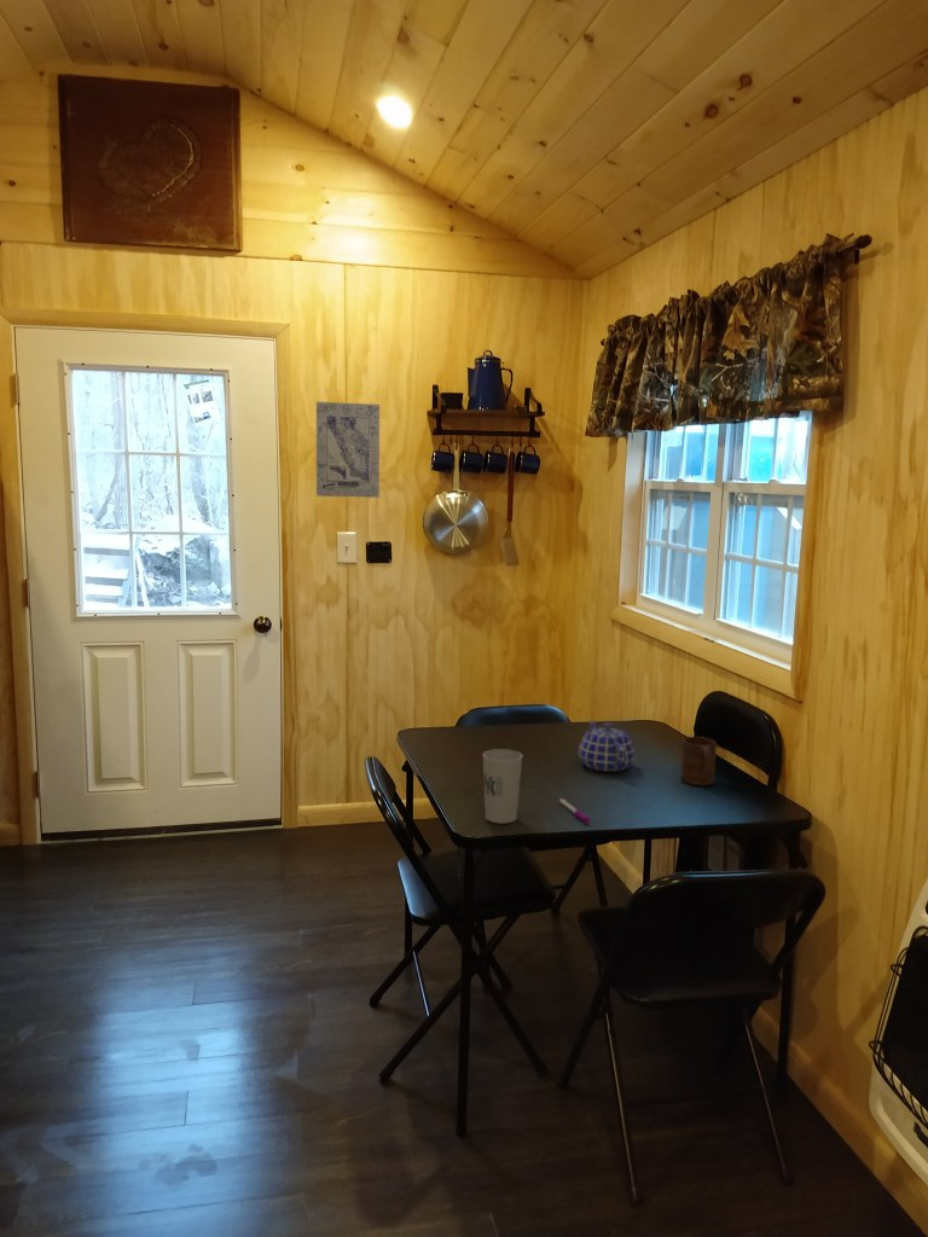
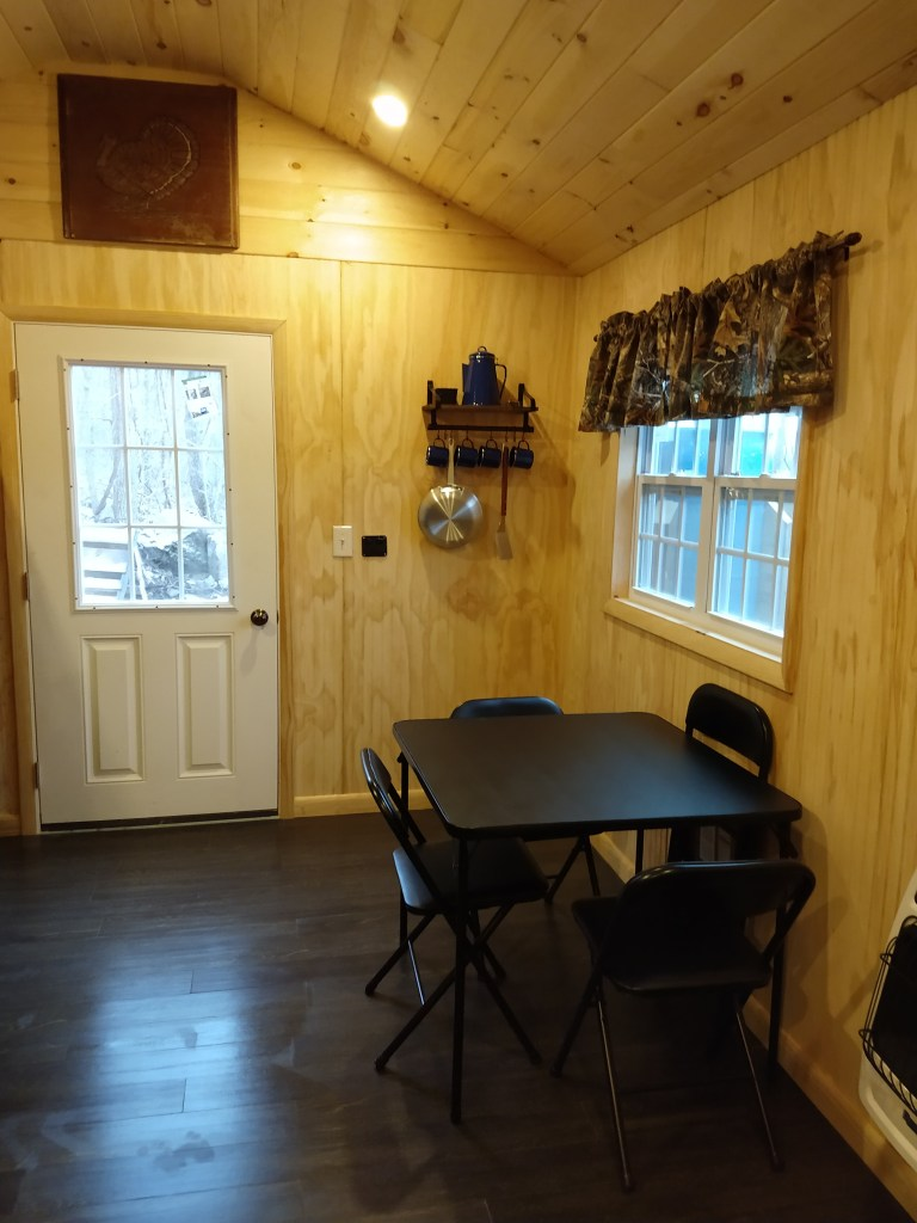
- pen [558,797,591,824]
- teapot [576,719,637,773]
- cup [680,736,718,786]
- wall art [315,400,381,499]
- cup [482,748,523,825]
